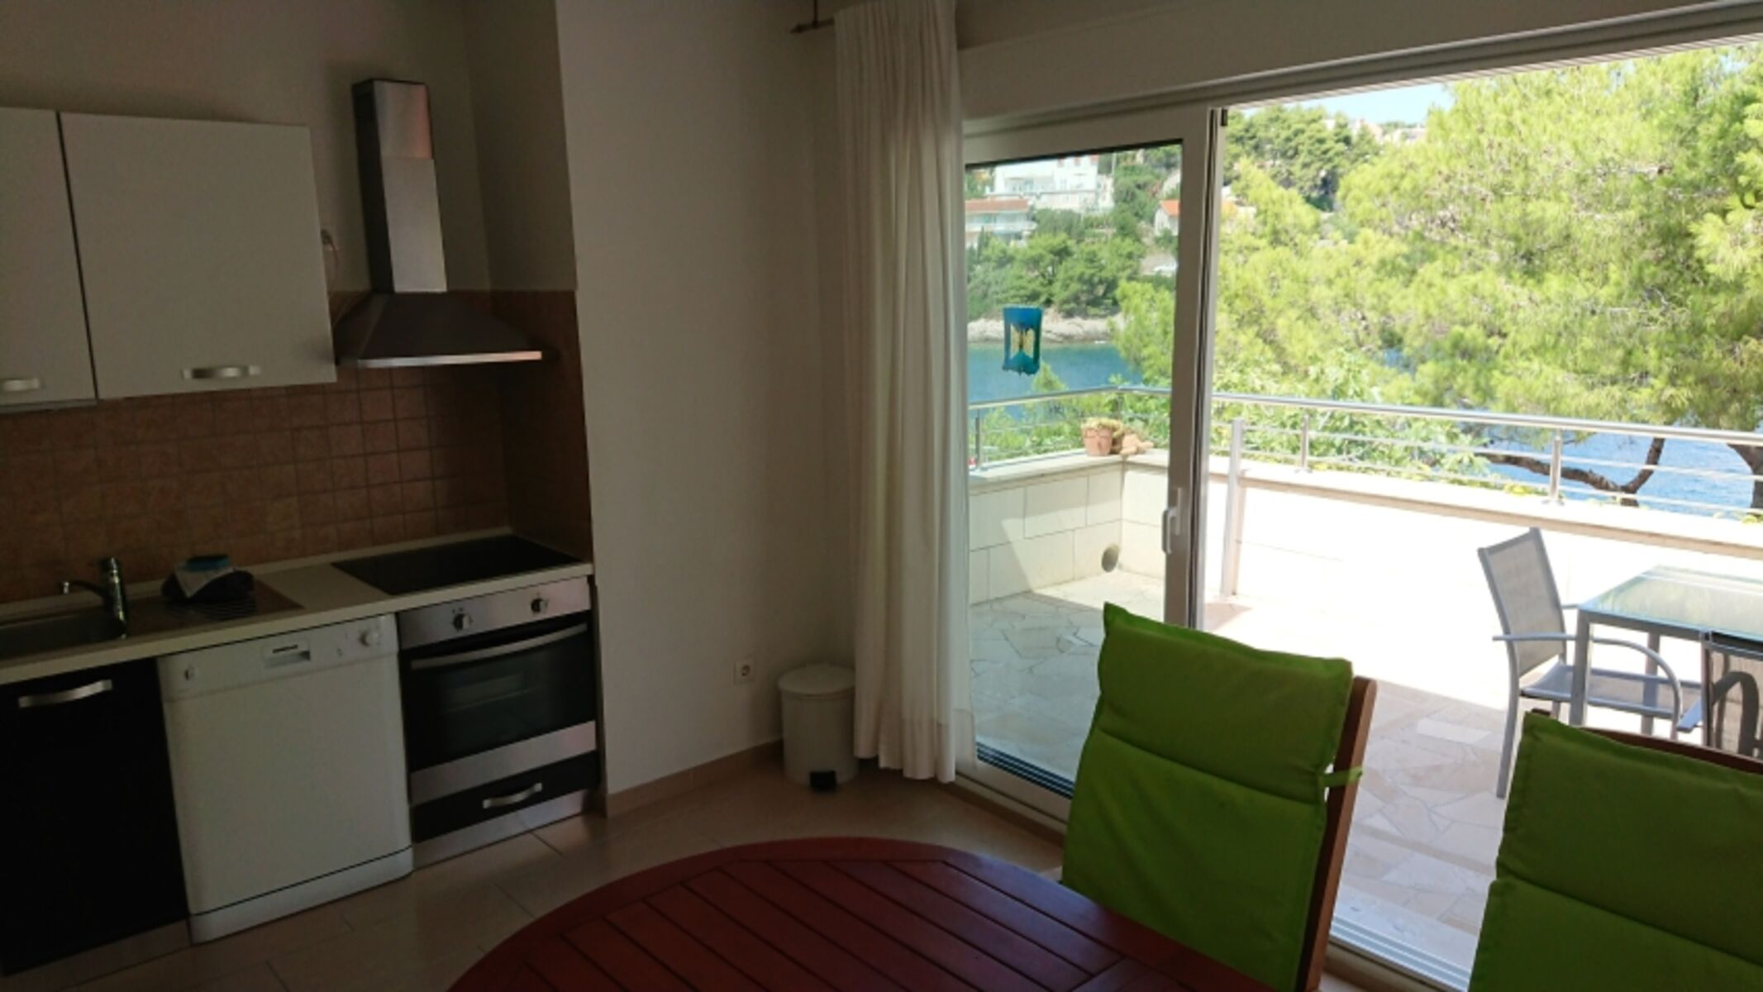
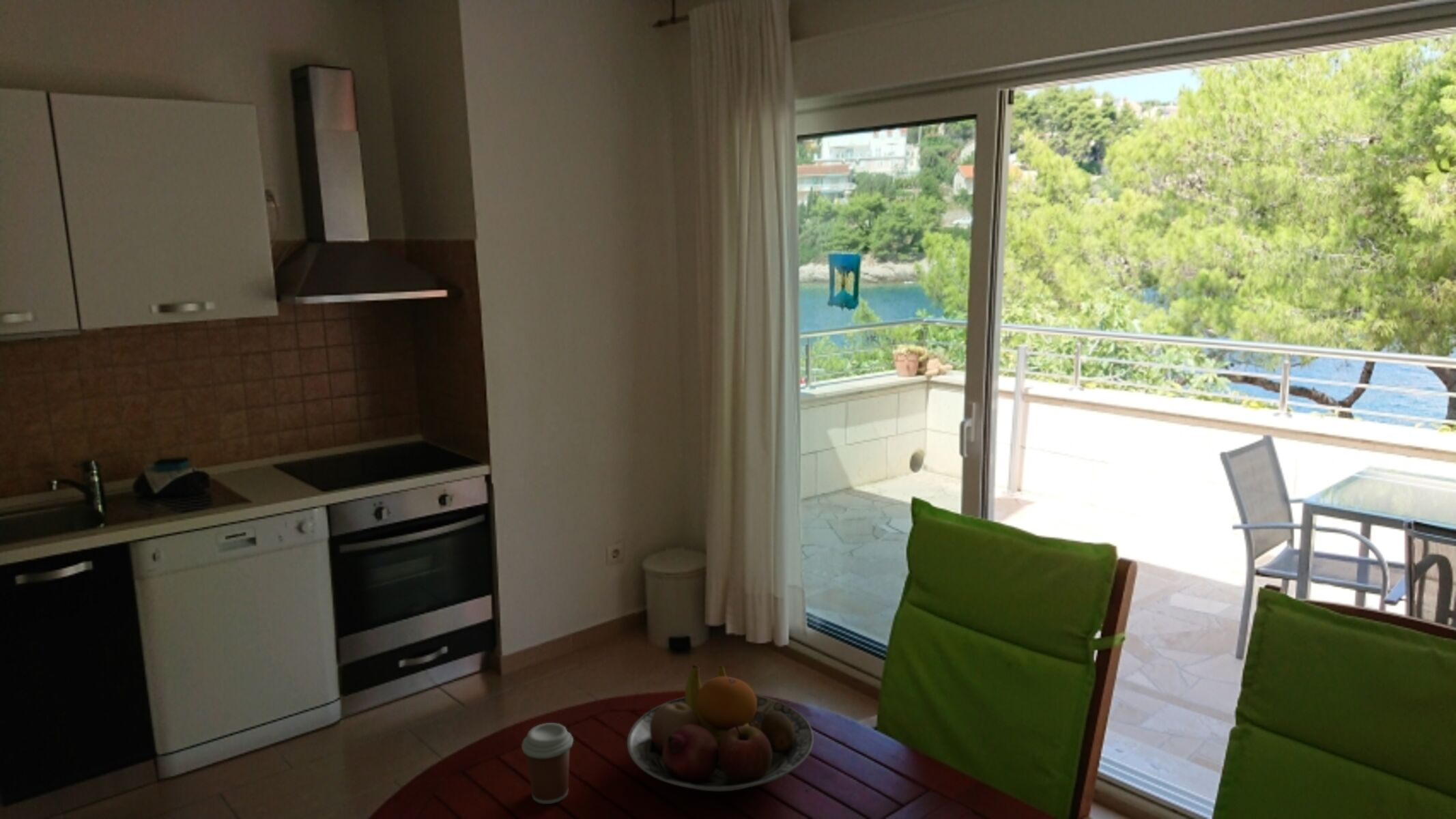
+ fruit bowl [627,665,814,792]
+ coffee cup [521,722,574,805]
